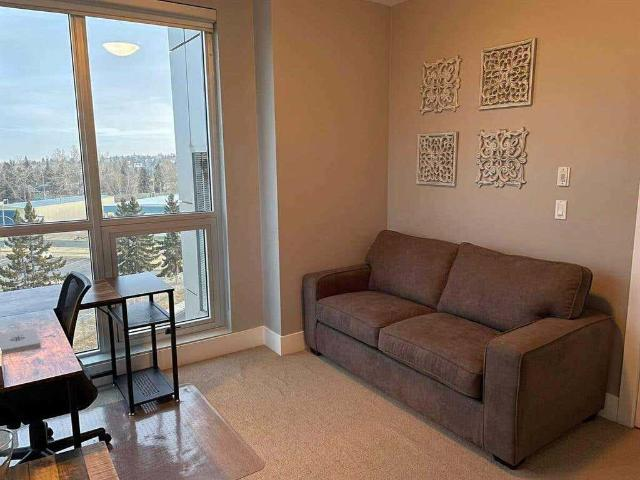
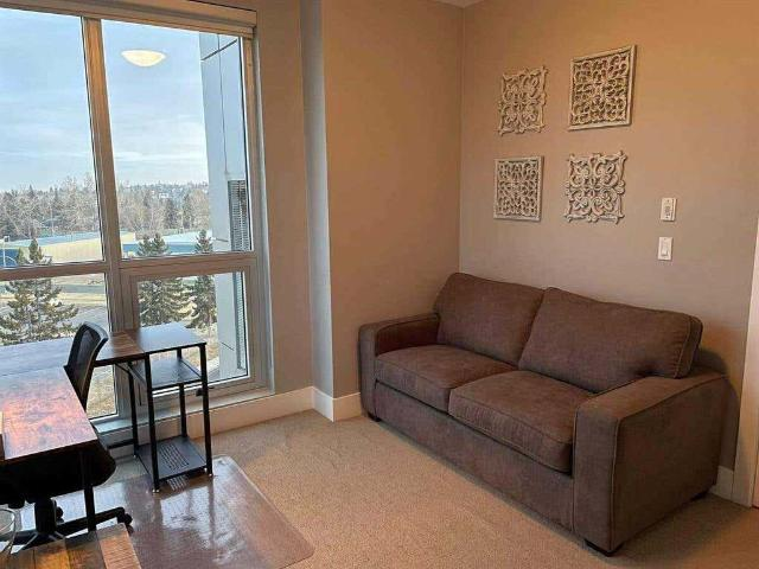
- notepad [0,327,42,355]
